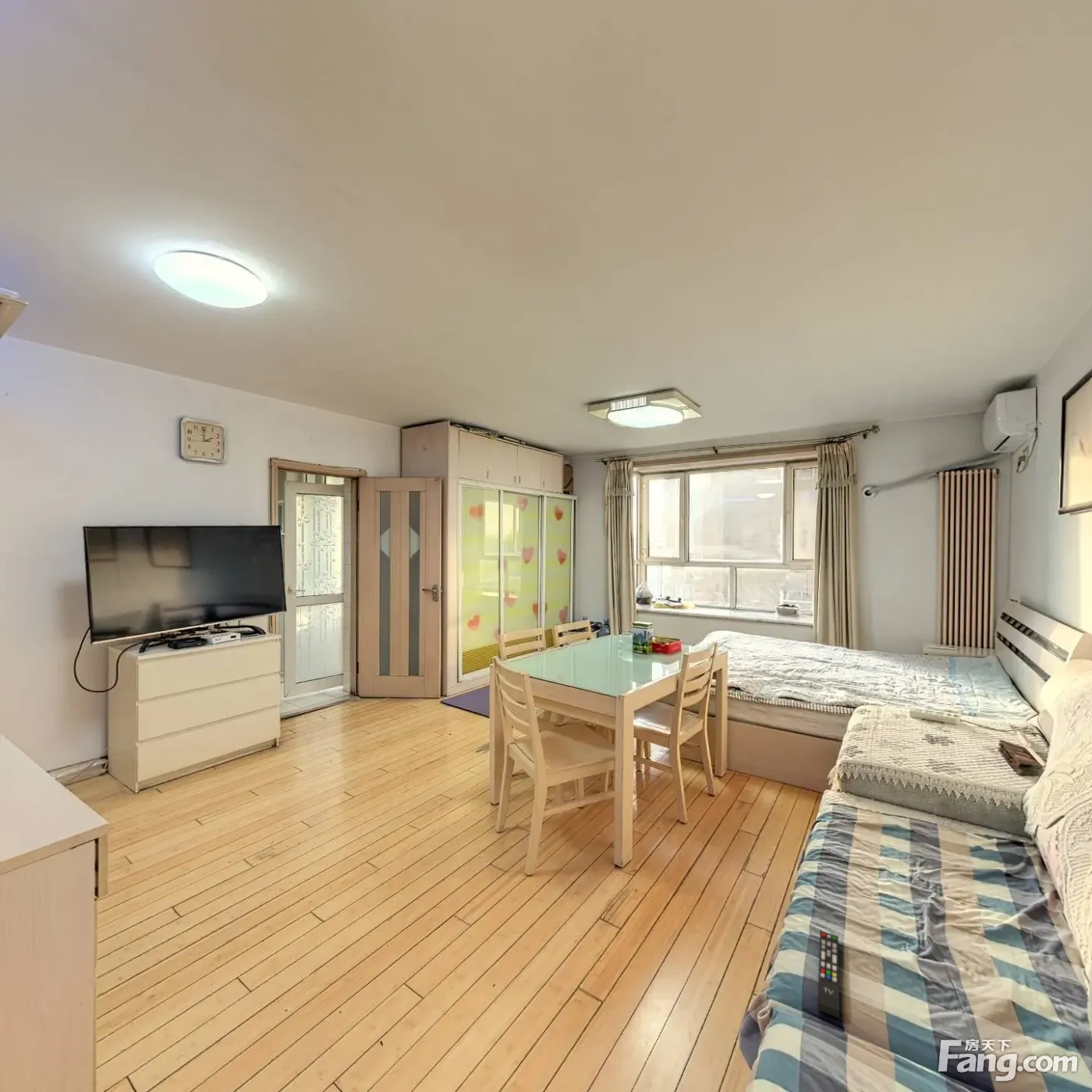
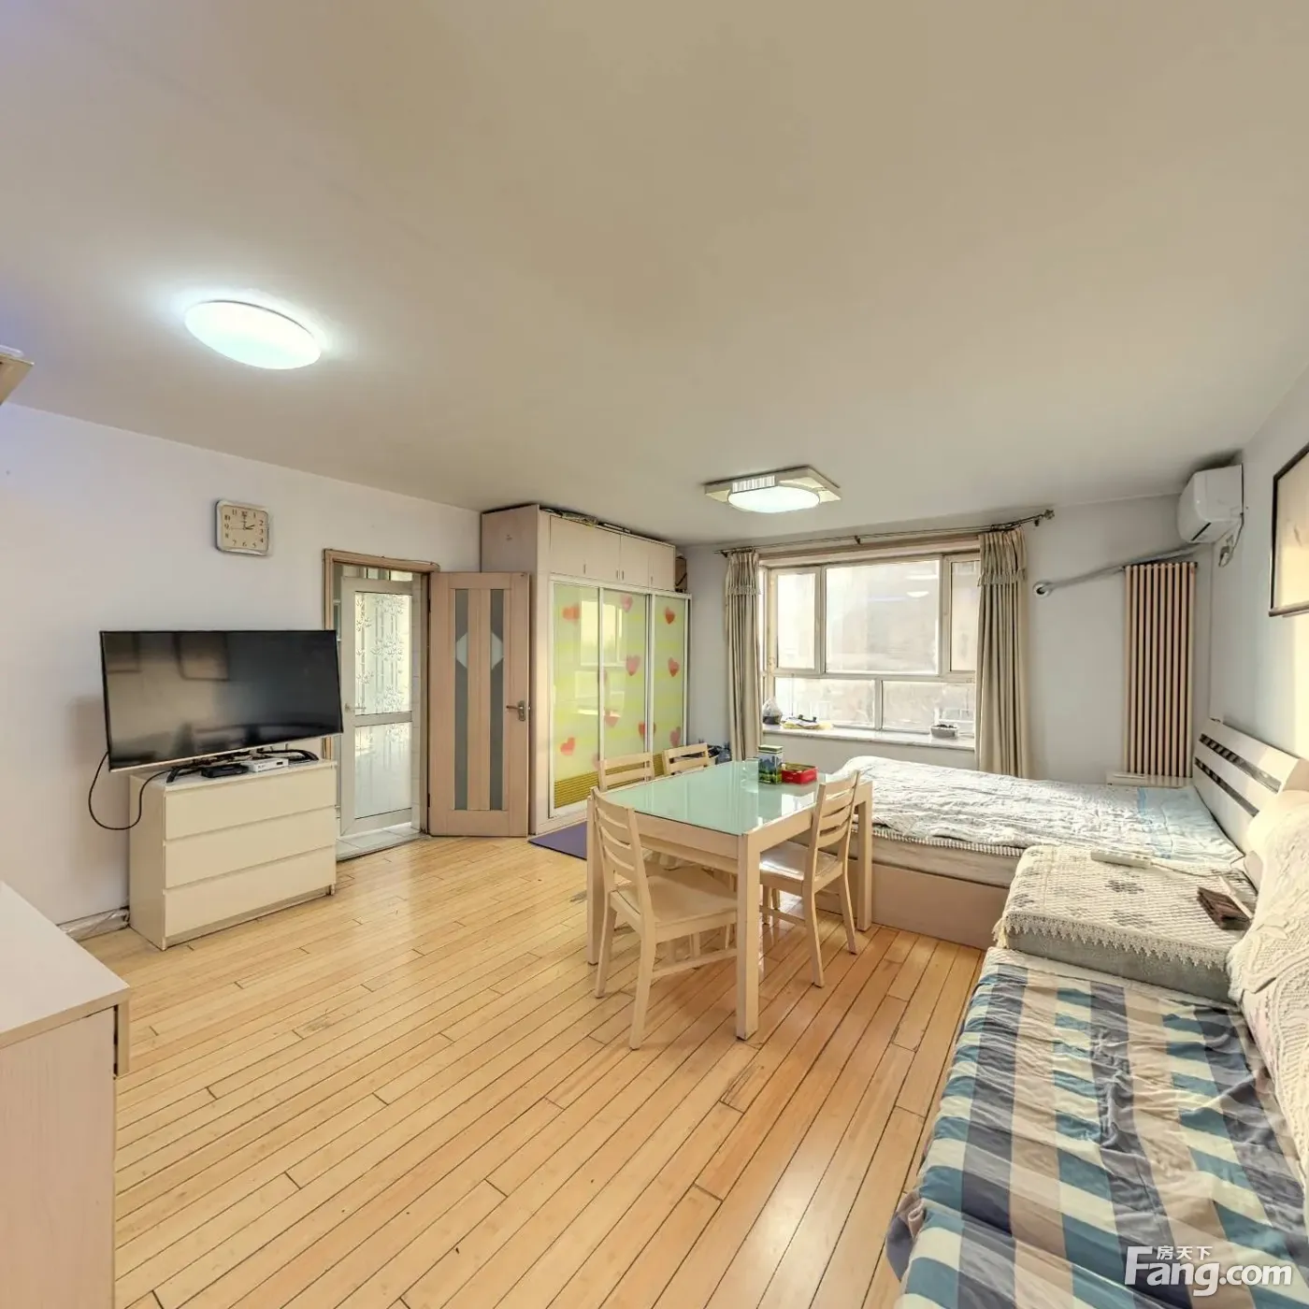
- remote control [817,930,840,1019]
